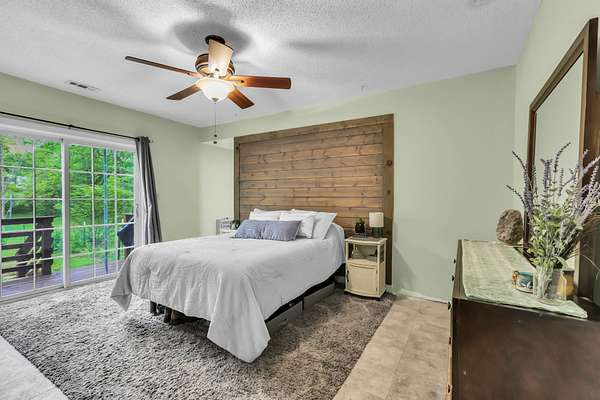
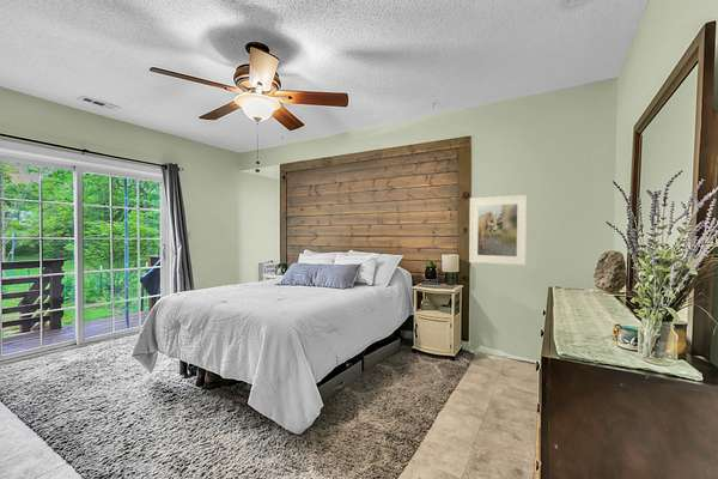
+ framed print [468,194,528,266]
